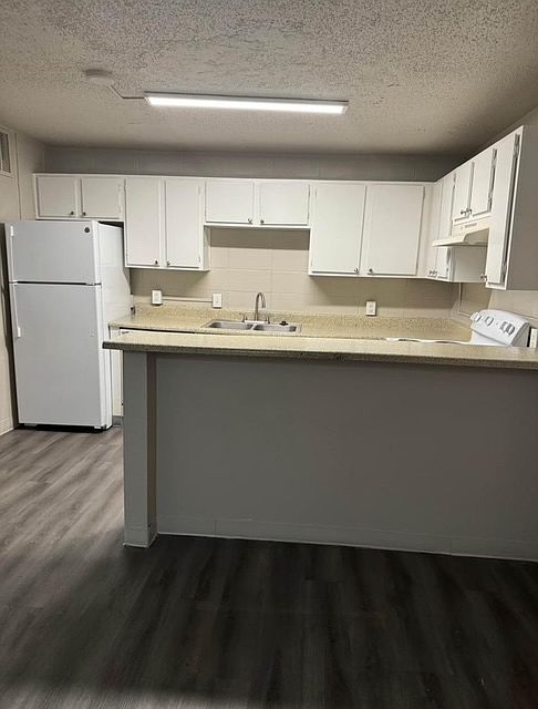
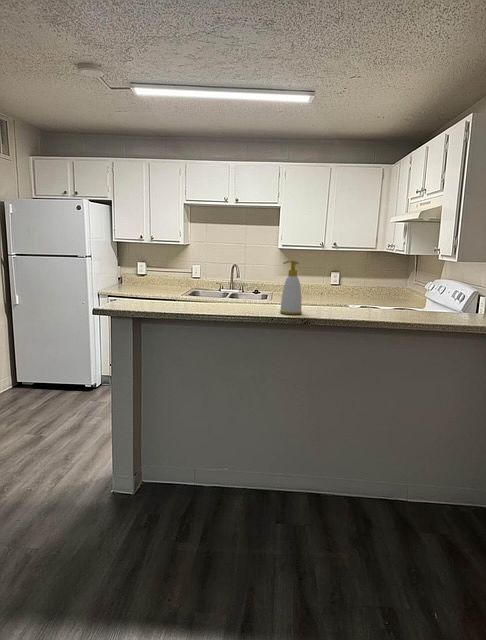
+ soap bottle [279,260,303,316]
